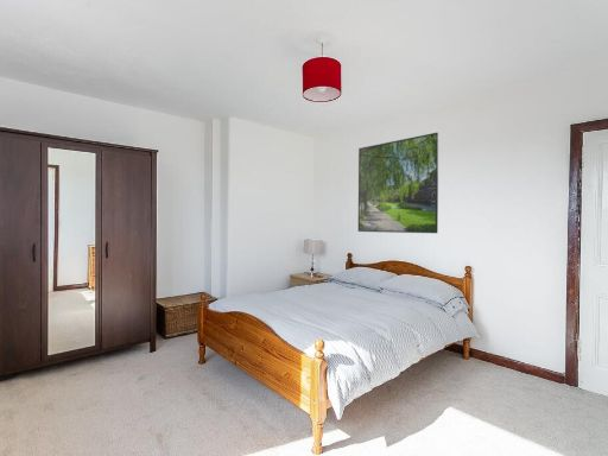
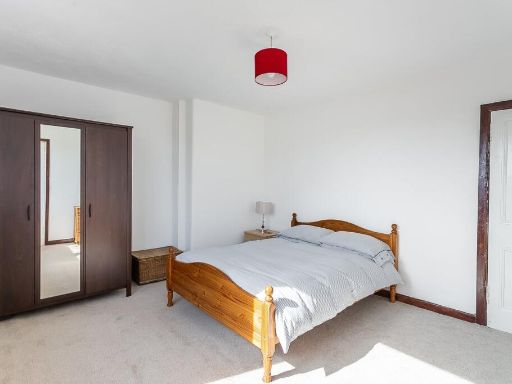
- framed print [357,131,439,234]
